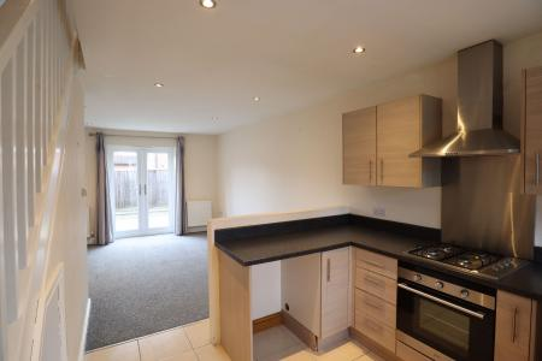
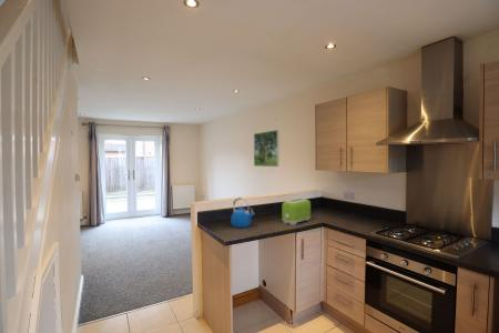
+ kettle [230,196,256,229]
+ toaster [281,198,312,226]
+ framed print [253,129,279,168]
